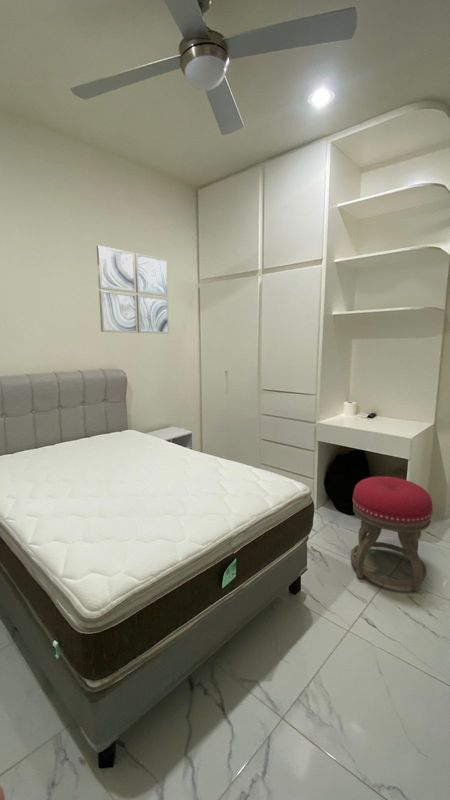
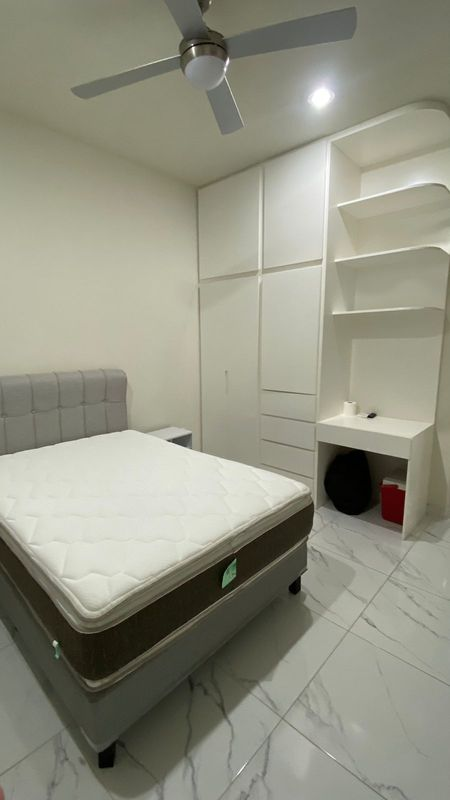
- wall art [96,244,170,335]
- stool [350,475,434,593]
